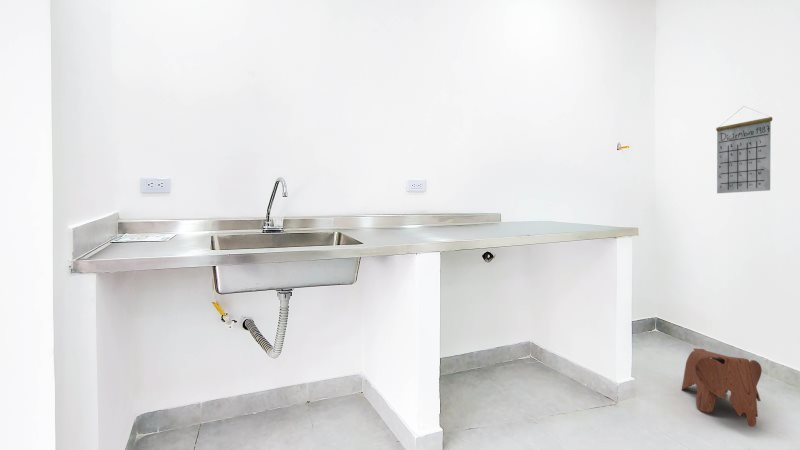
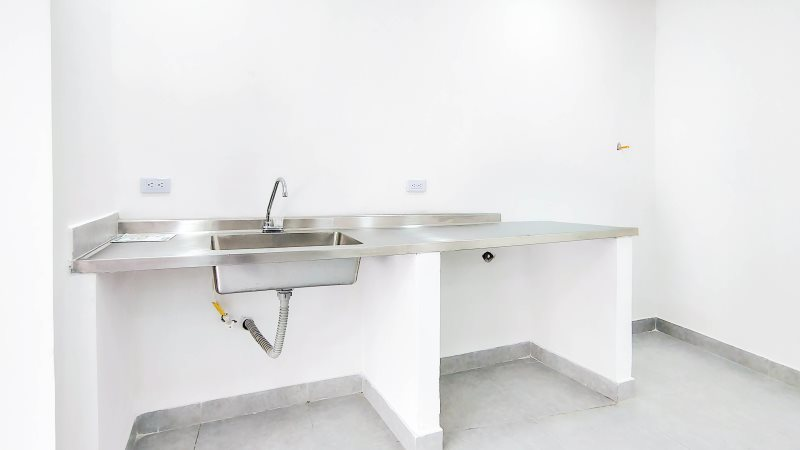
- calendar [715,105,773,194]
- toy elephant [680,347,763,428]
